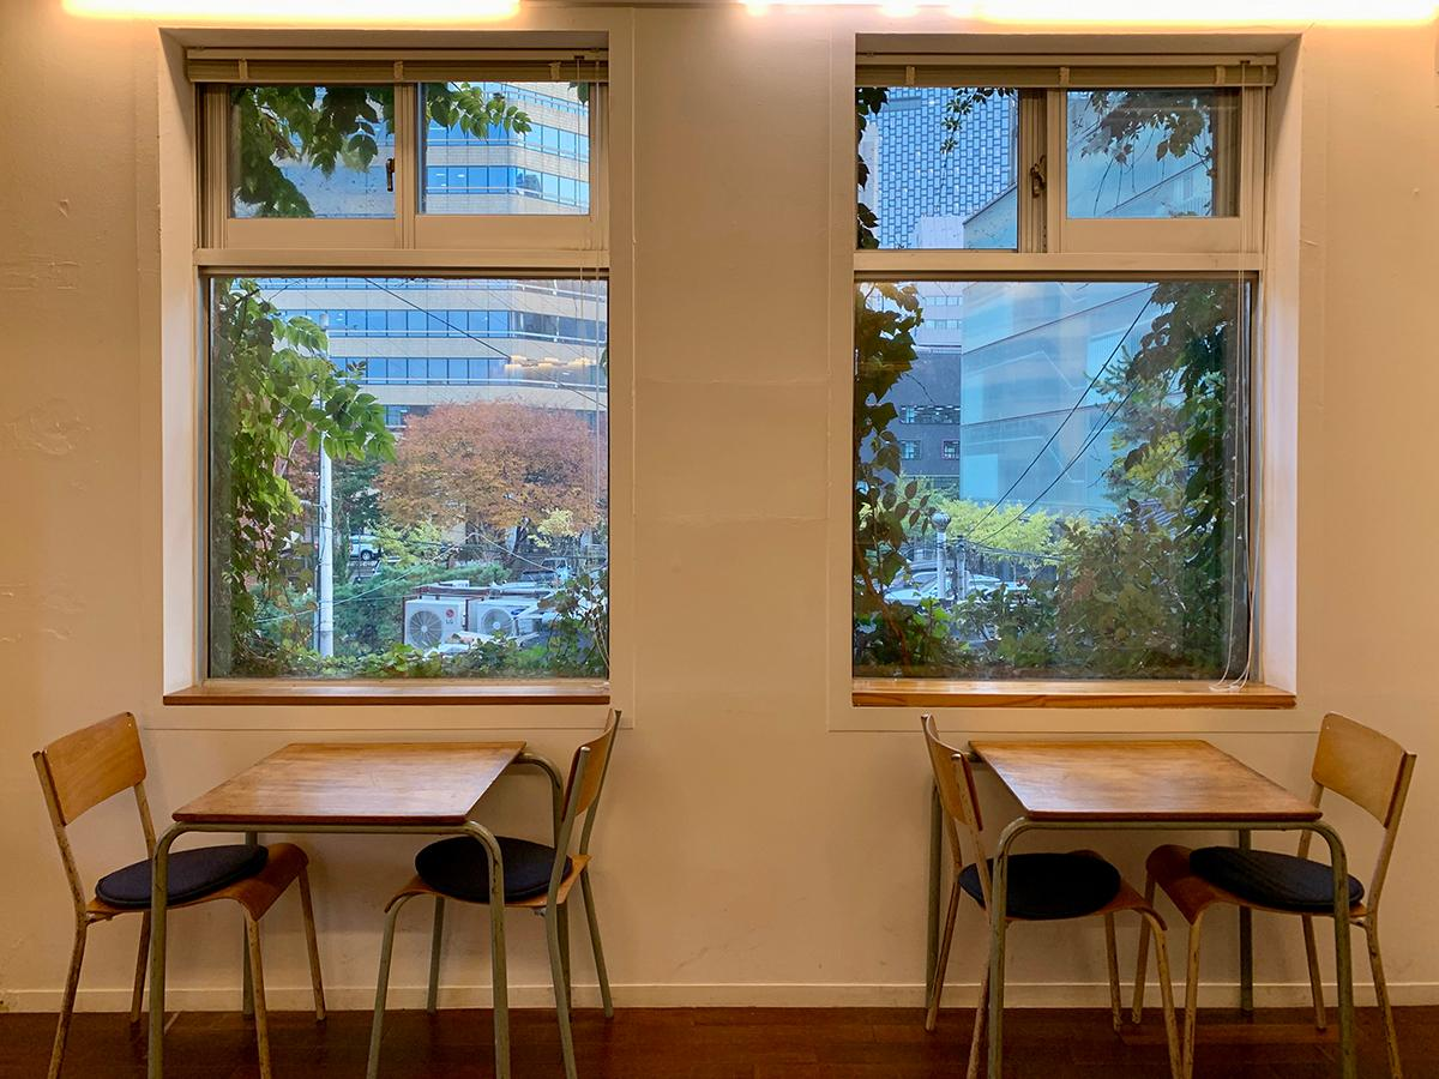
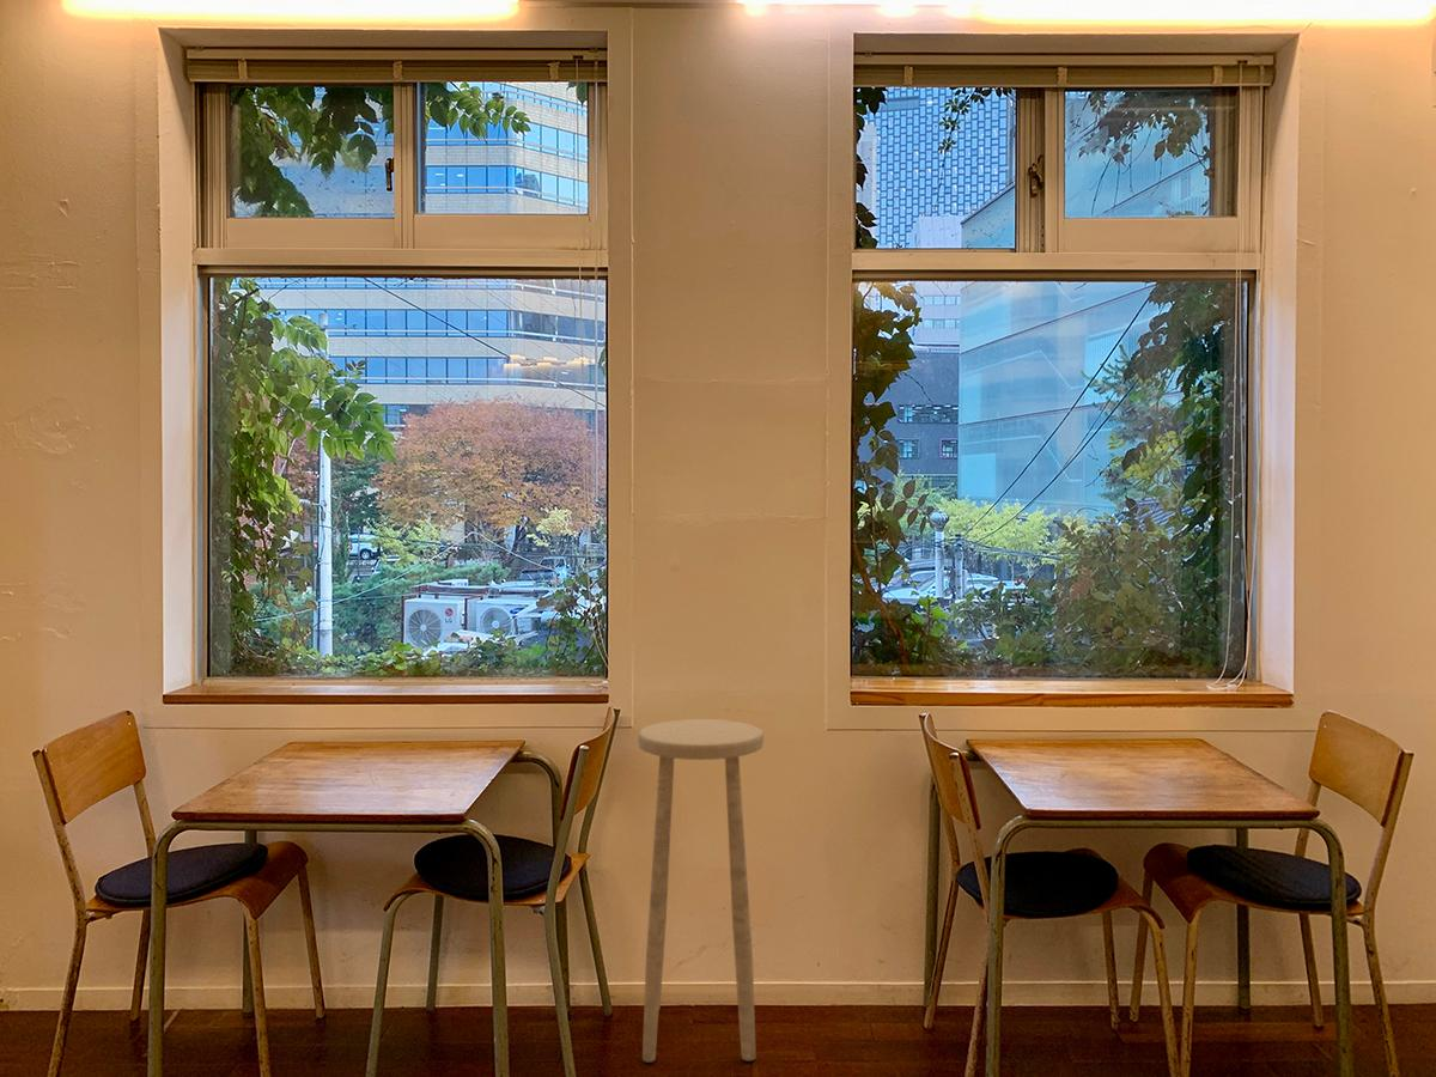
+ stool [637,718,765,1064]
